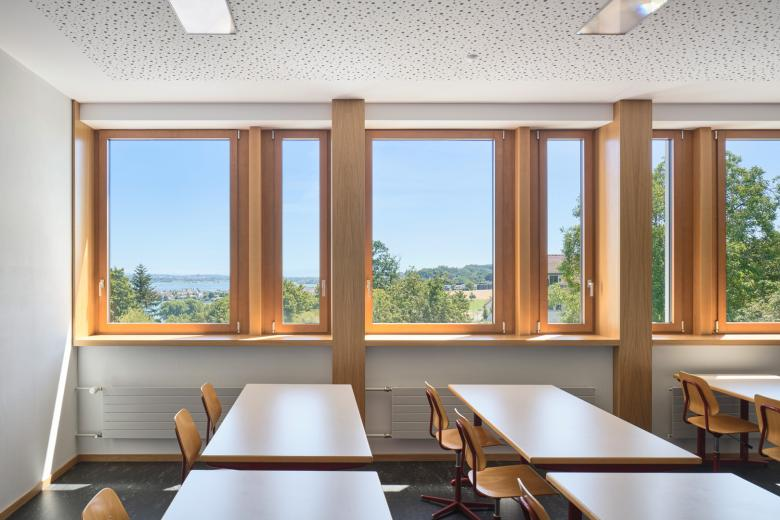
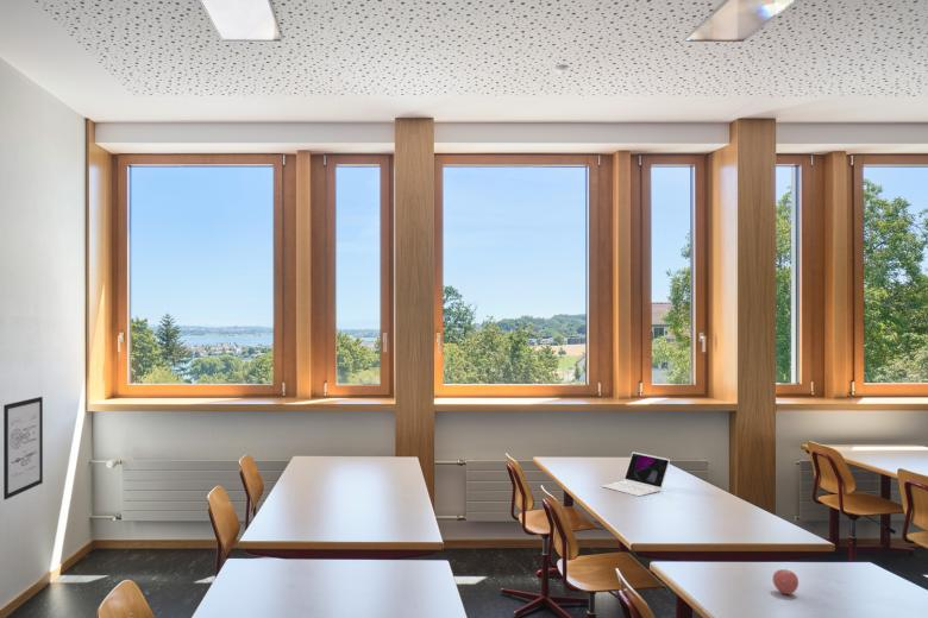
+ wall art [2,396,44,502]
+ apple [772,568,800,595]
+ laptop [601,450,671,497]
